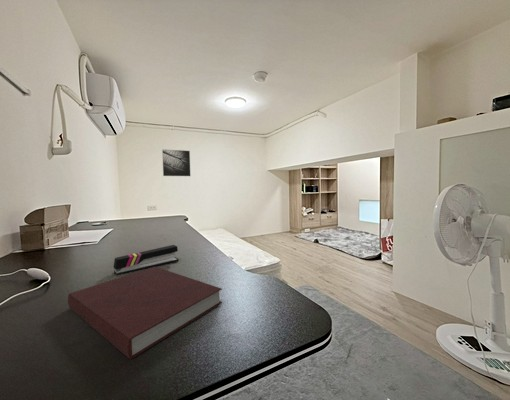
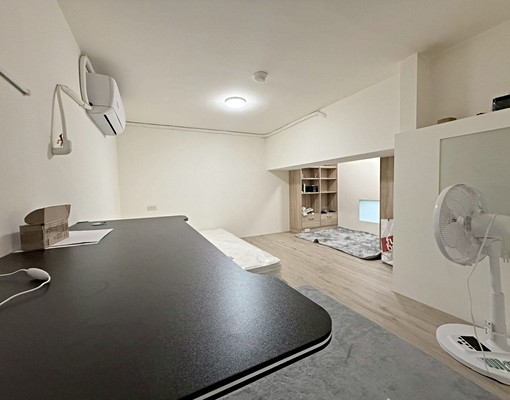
- stapler [113,244,180,276]
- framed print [161,148,192,177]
- notebook [67,266,223,361]
